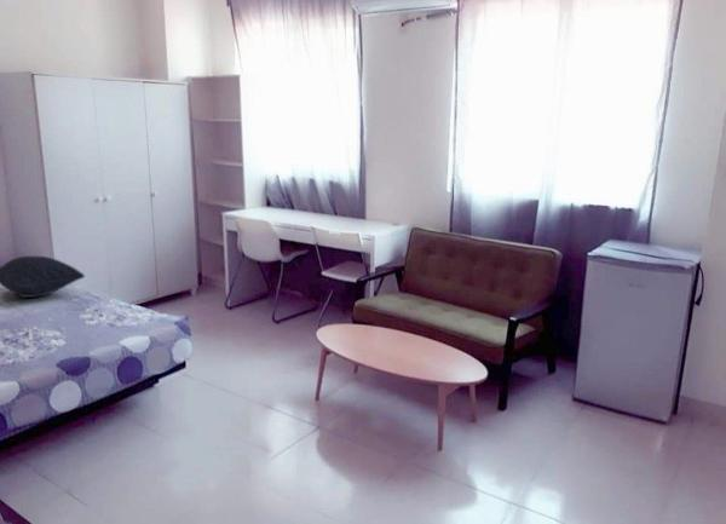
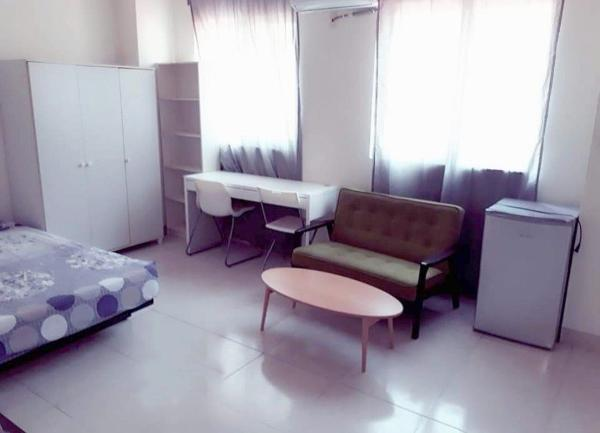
- pillow [0,255,86,299]
